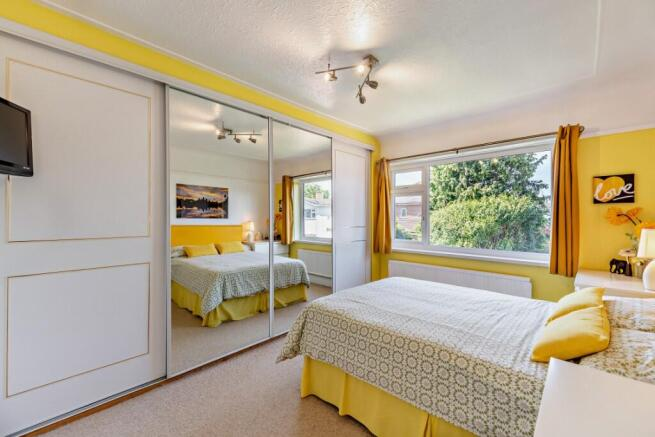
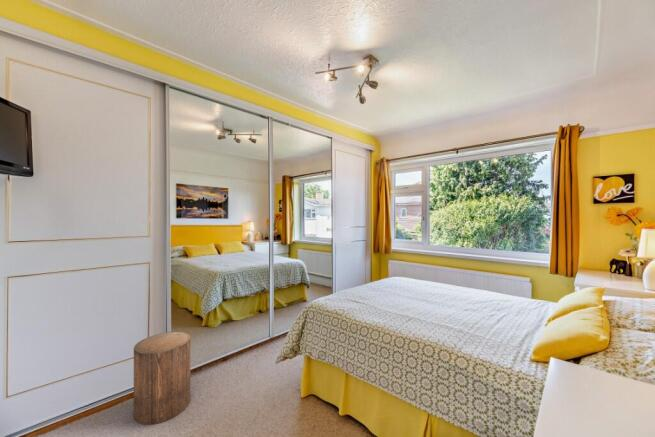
+ stool [133,331,191,426]
